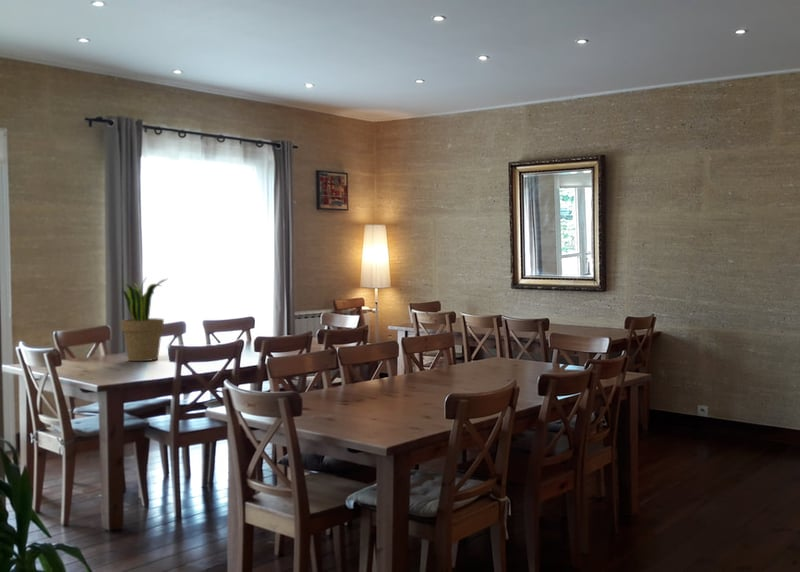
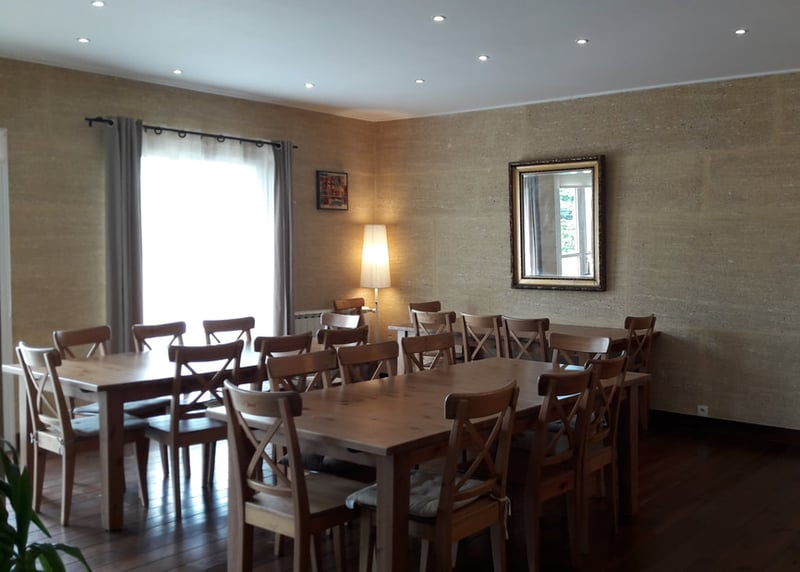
- potted plant [120,276,168,362]
